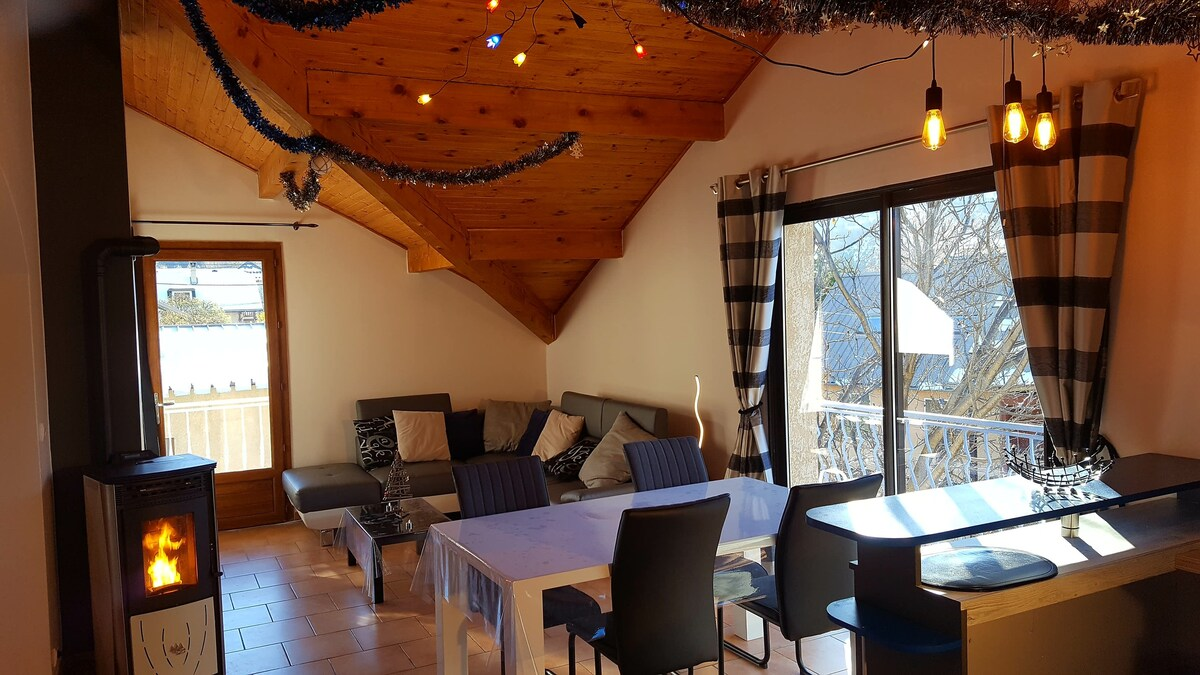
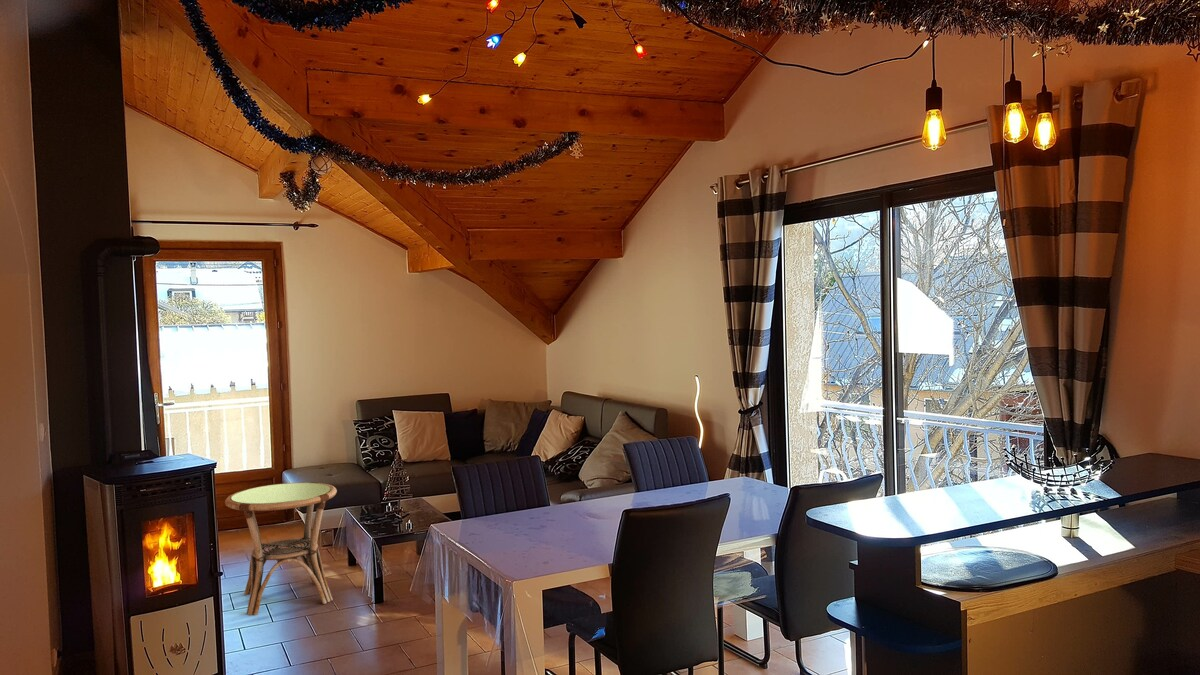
+ side table [224,481,338,616]
